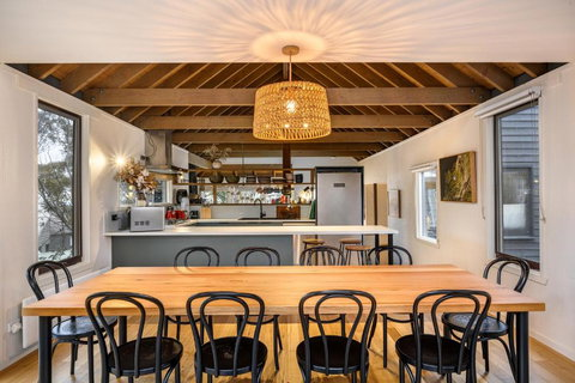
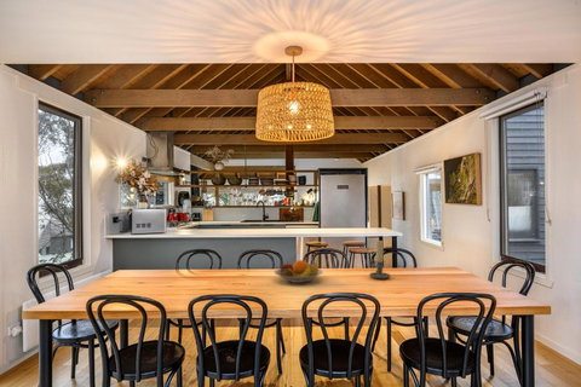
+ candle holder [368,239,391,281]
+ fruit bowl [274,259,323,284]
